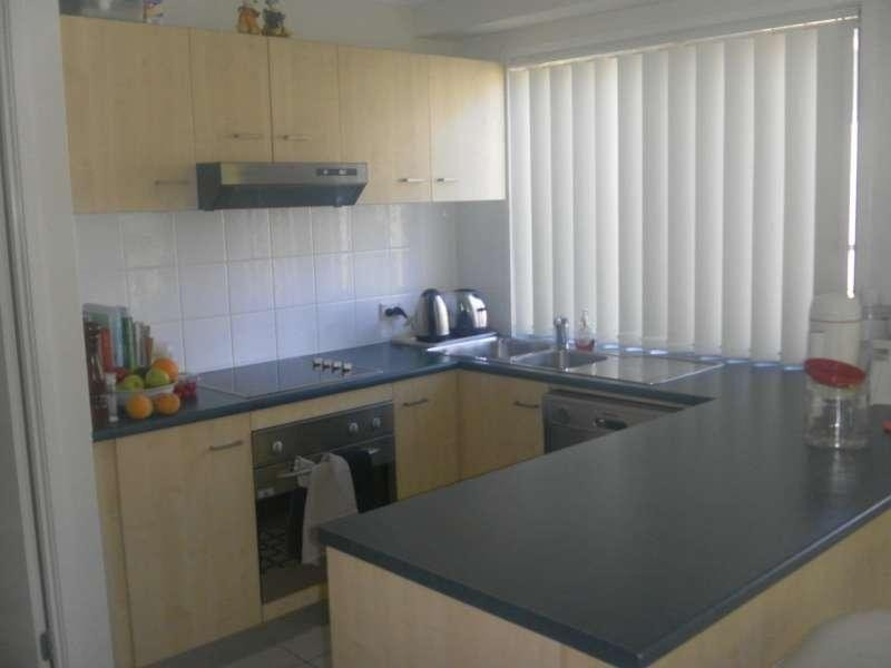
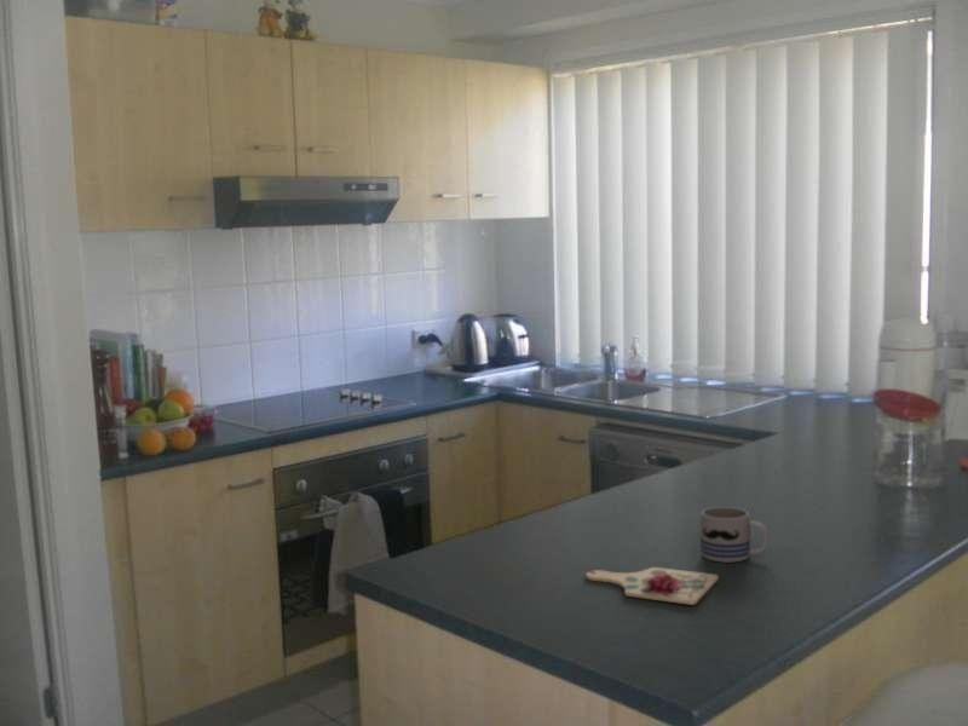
+ mug [699,506,770,563]
+ cutting board [586,566,719,606]
